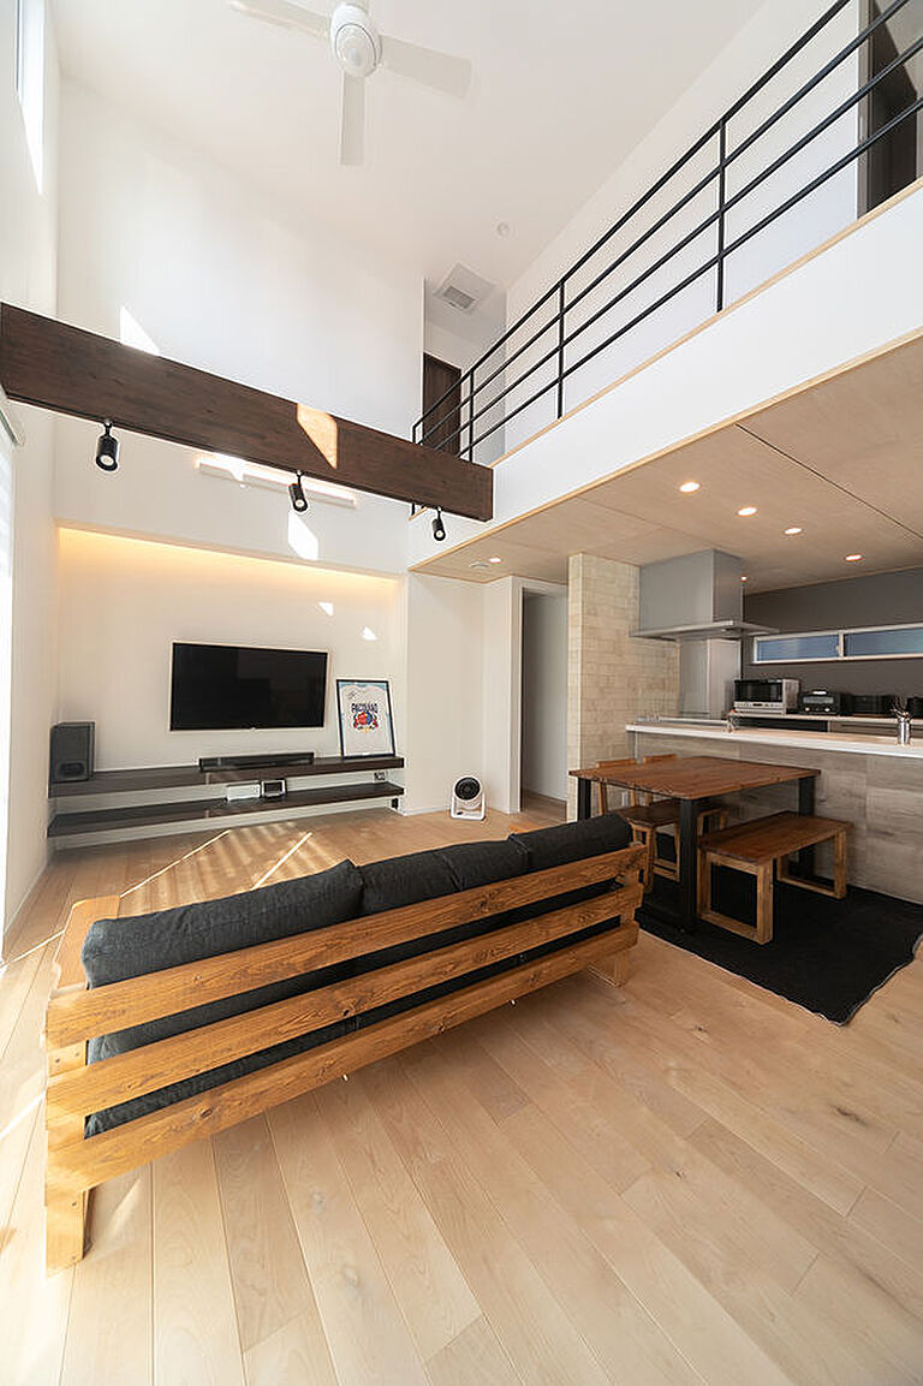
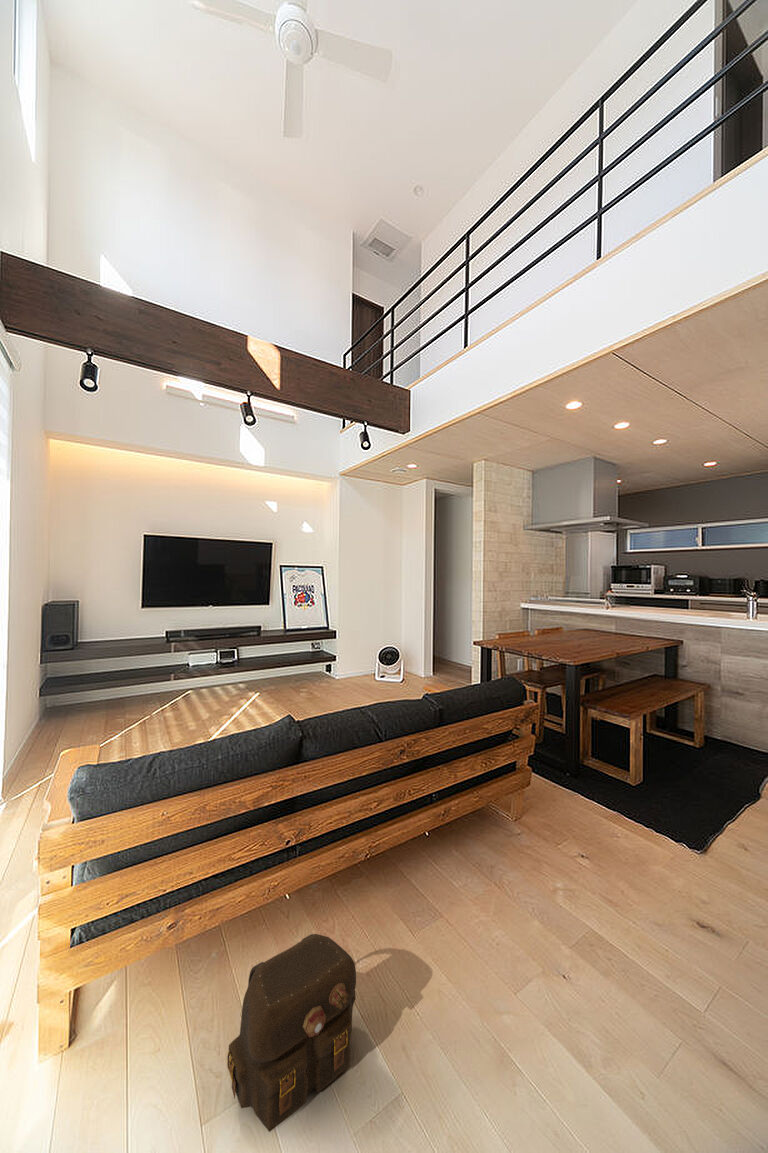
+ backpack [226,933,357,1133]
